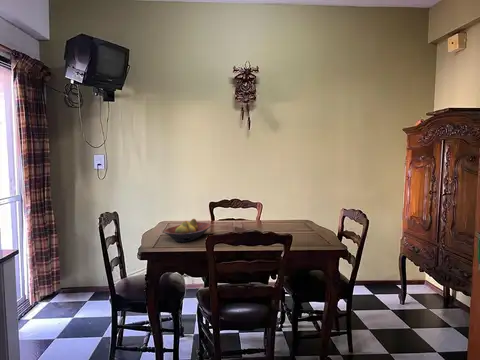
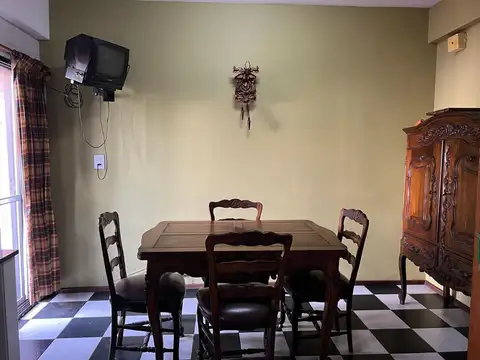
- fruit bowl [163,218,212,243]
